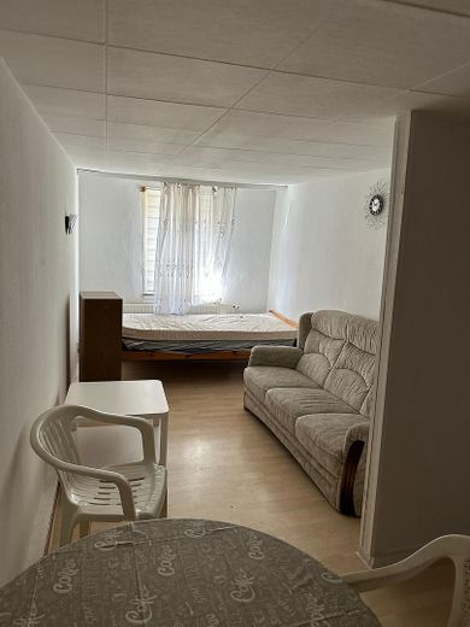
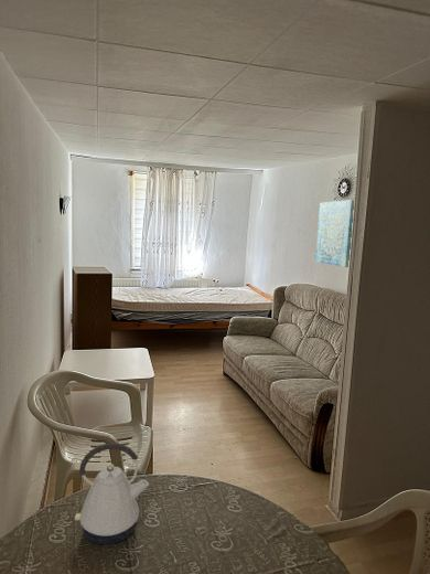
+ kettle [74,442,150,545]
+ wall art [314,199,355,268]
